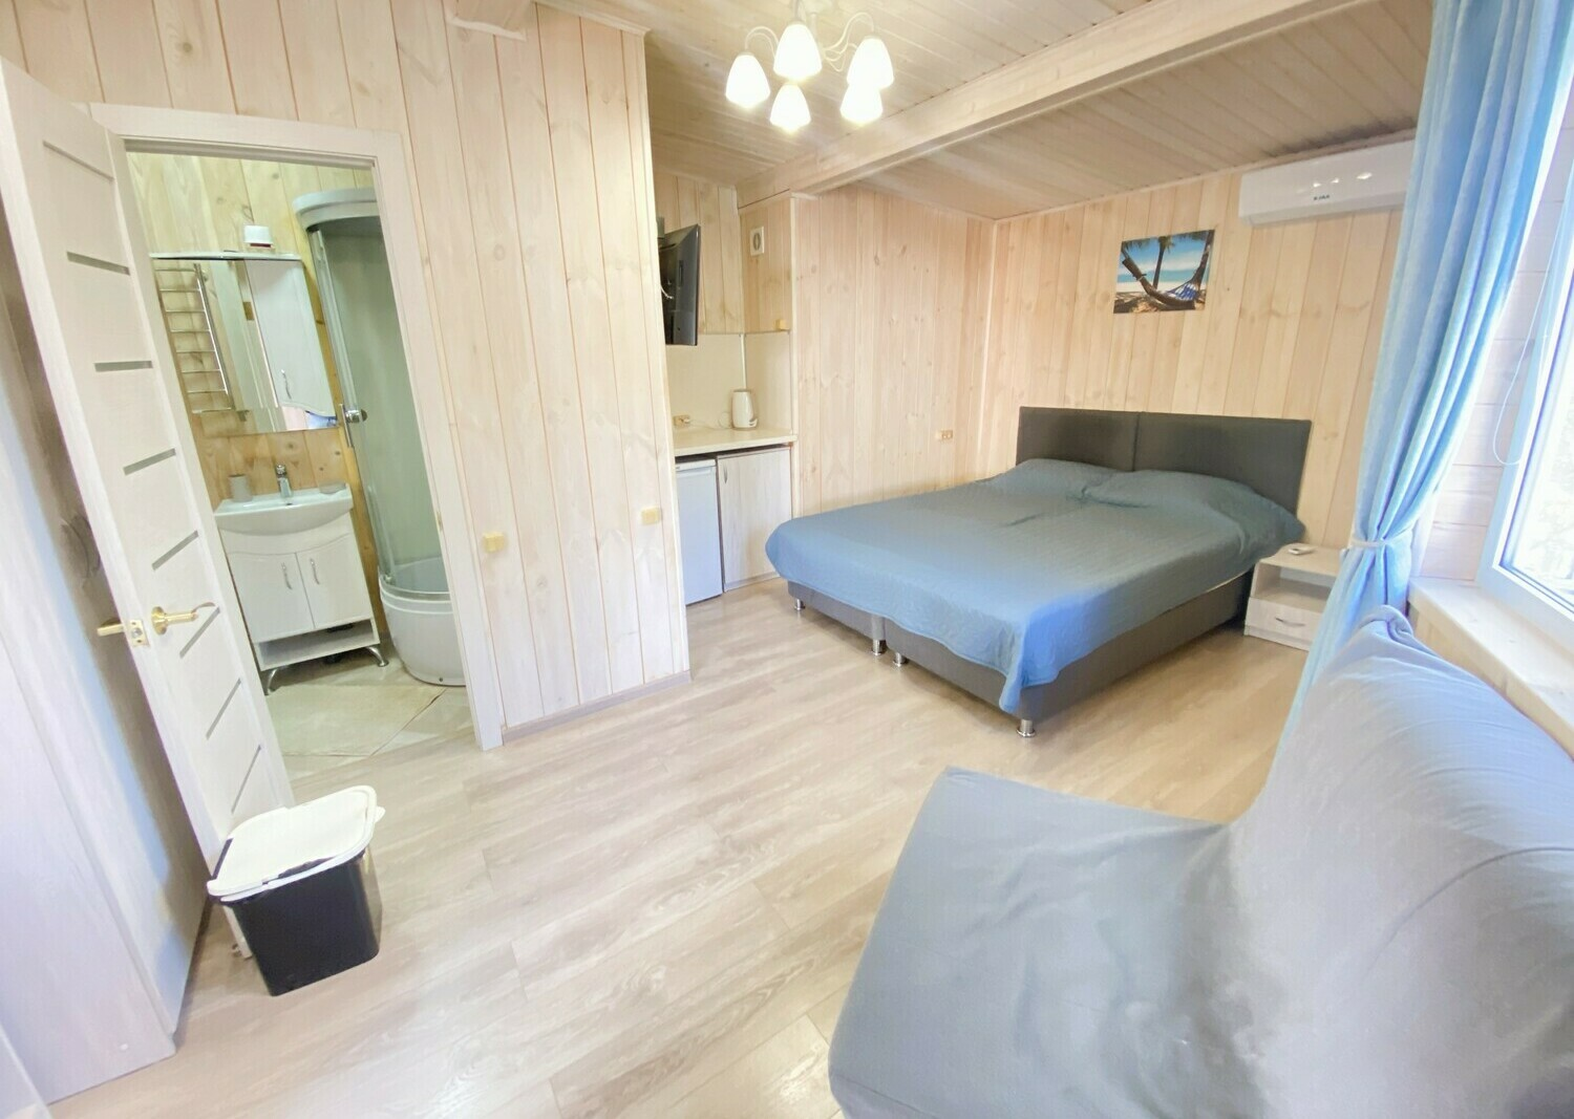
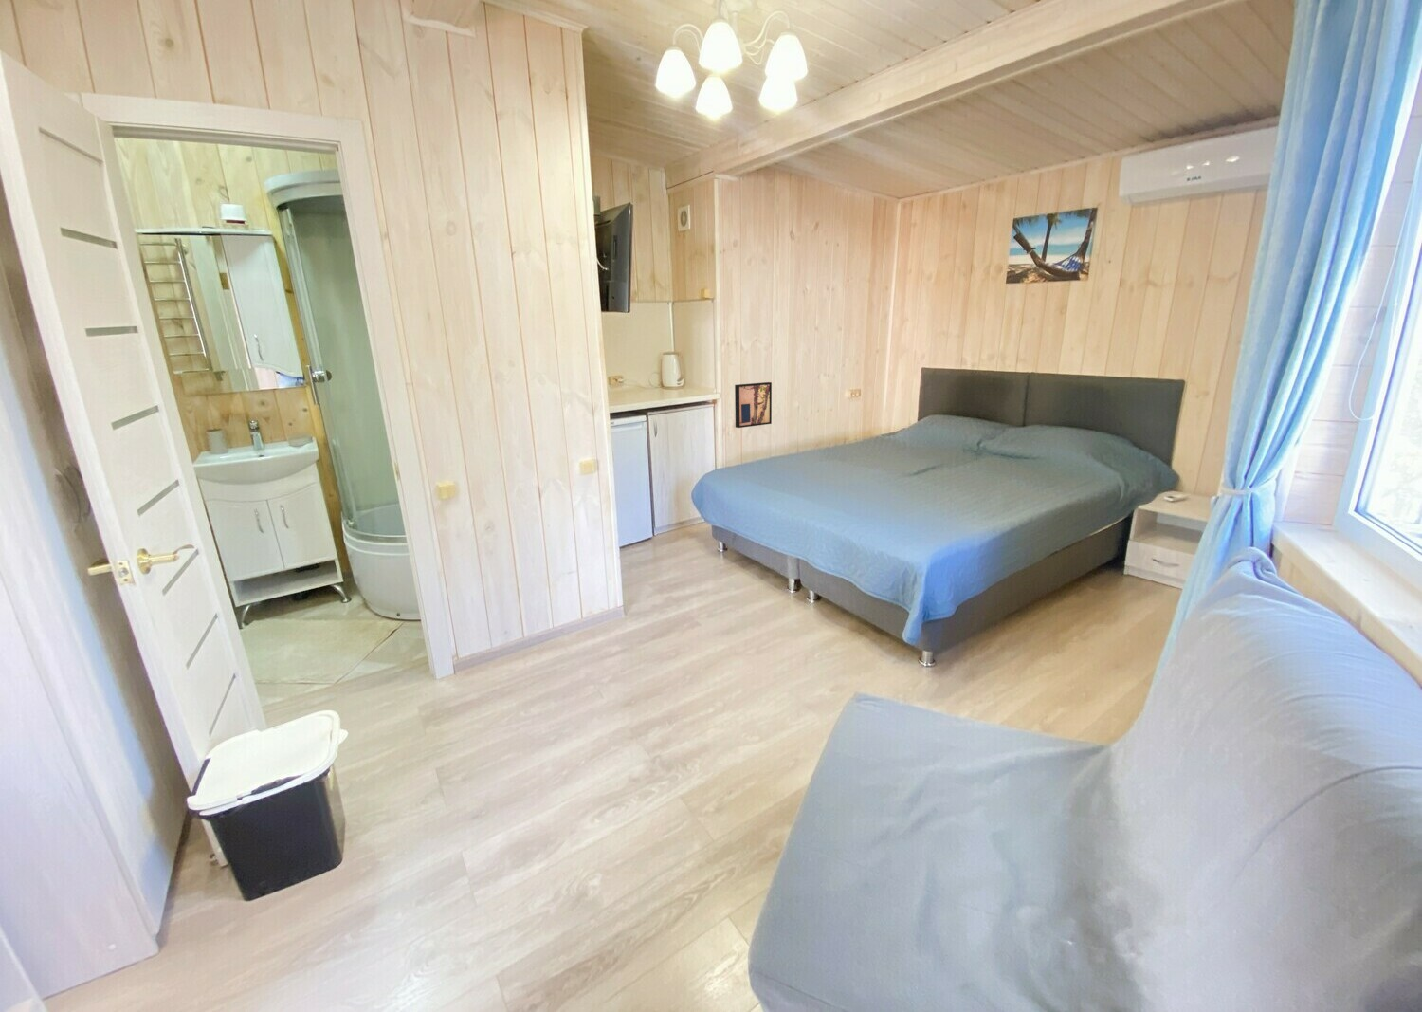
+ wall art [733,381,773,428]
